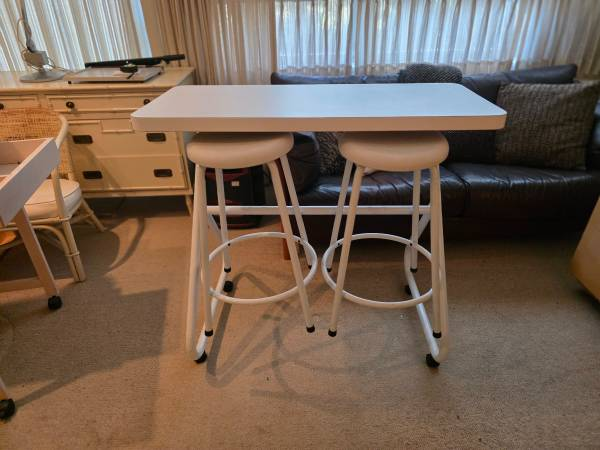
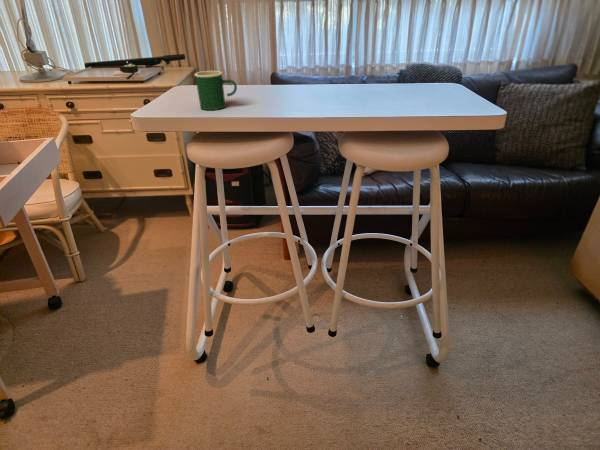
+ mug [193,70,238,111]
